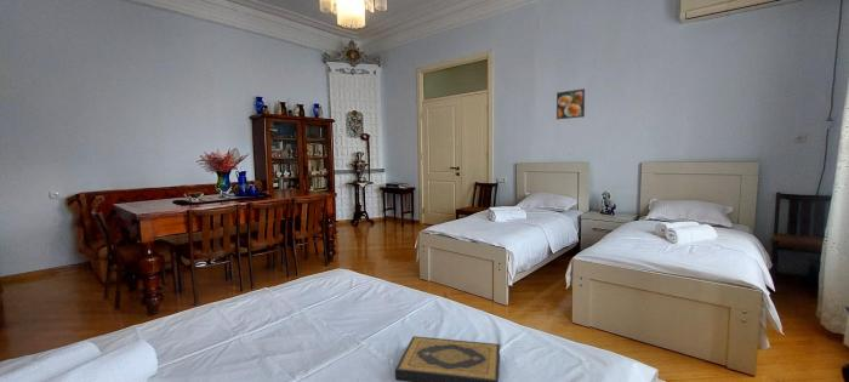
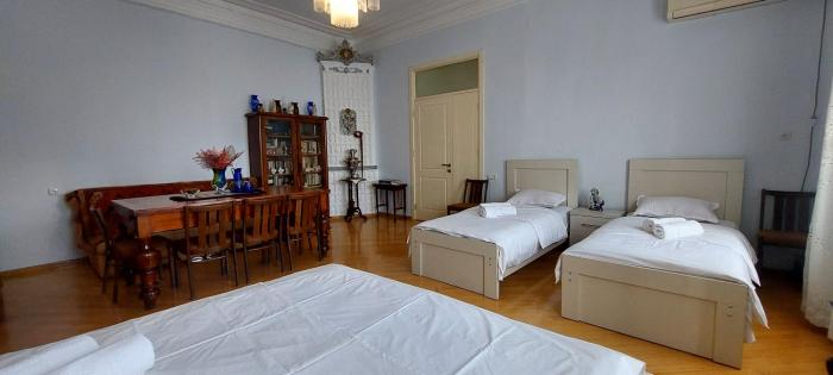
- hardback book [394,335,501,382]
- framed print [555,87,586,120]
